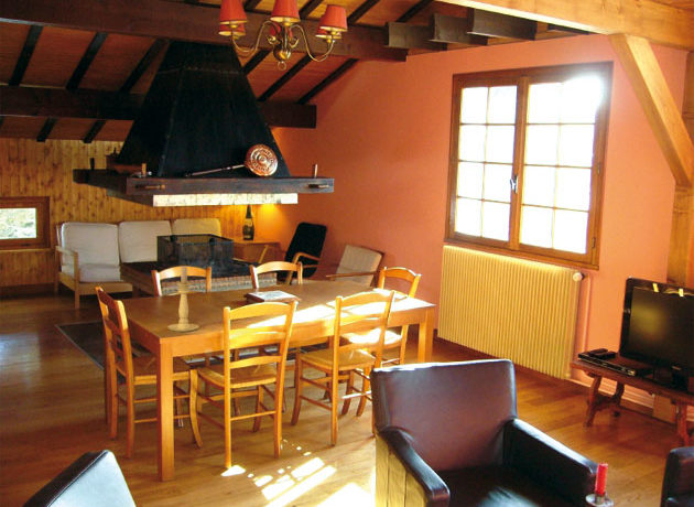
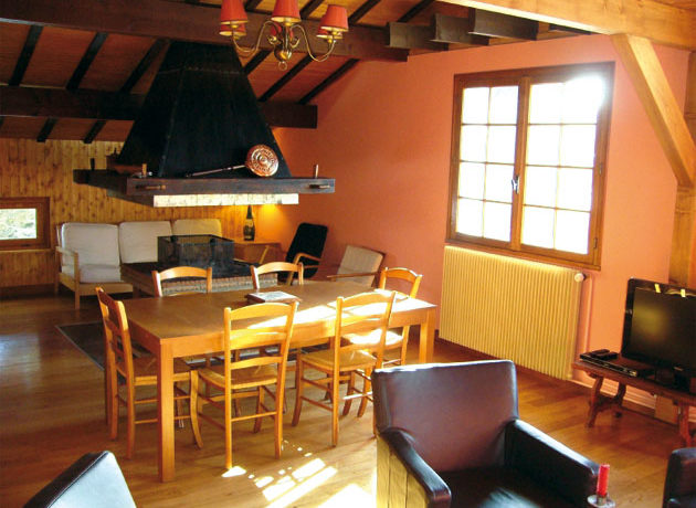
- candle holder [166,265,200,333]
